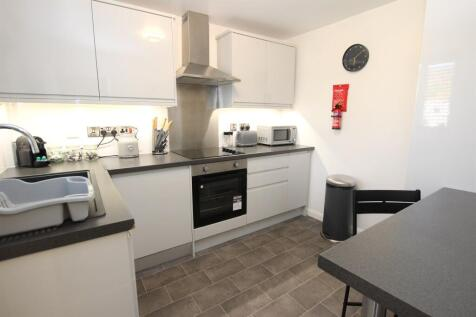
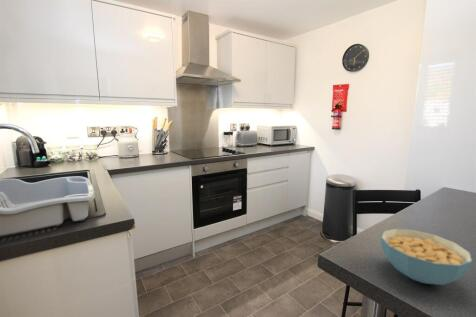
+ cereal bowl [380,228,474,286]
